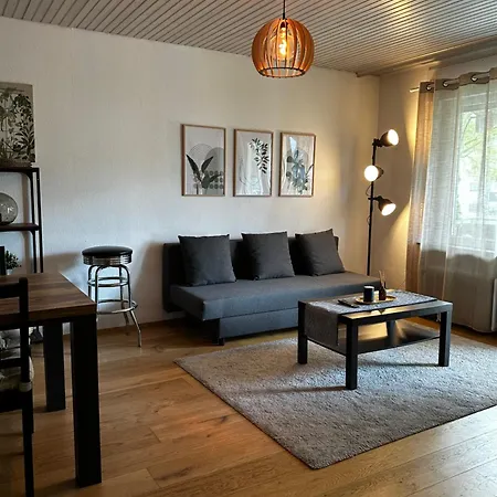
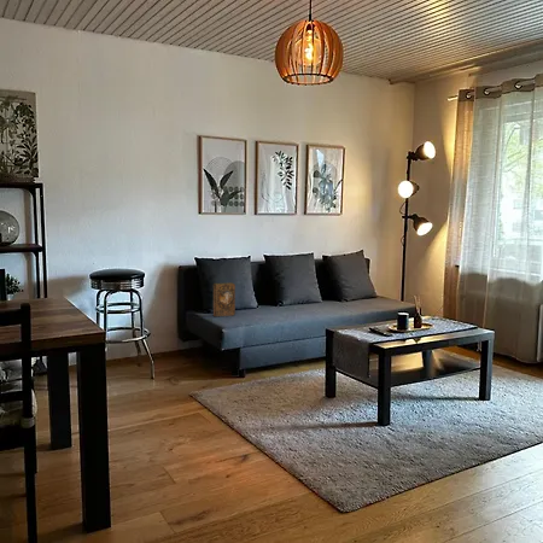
+ book [212,281,237,317]
